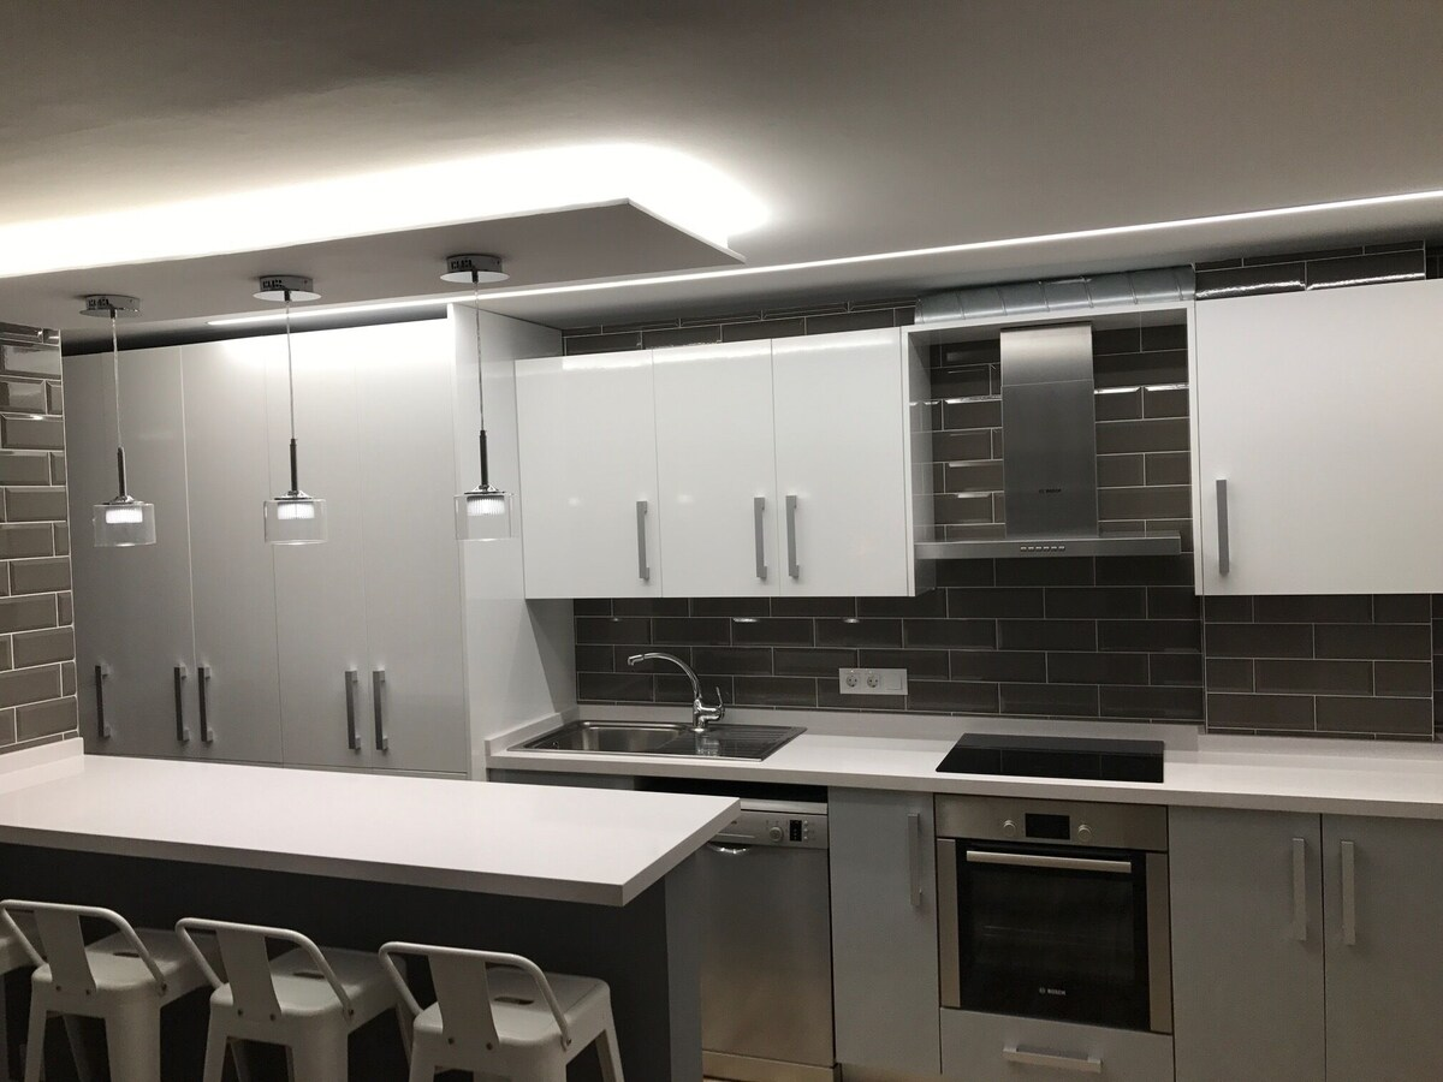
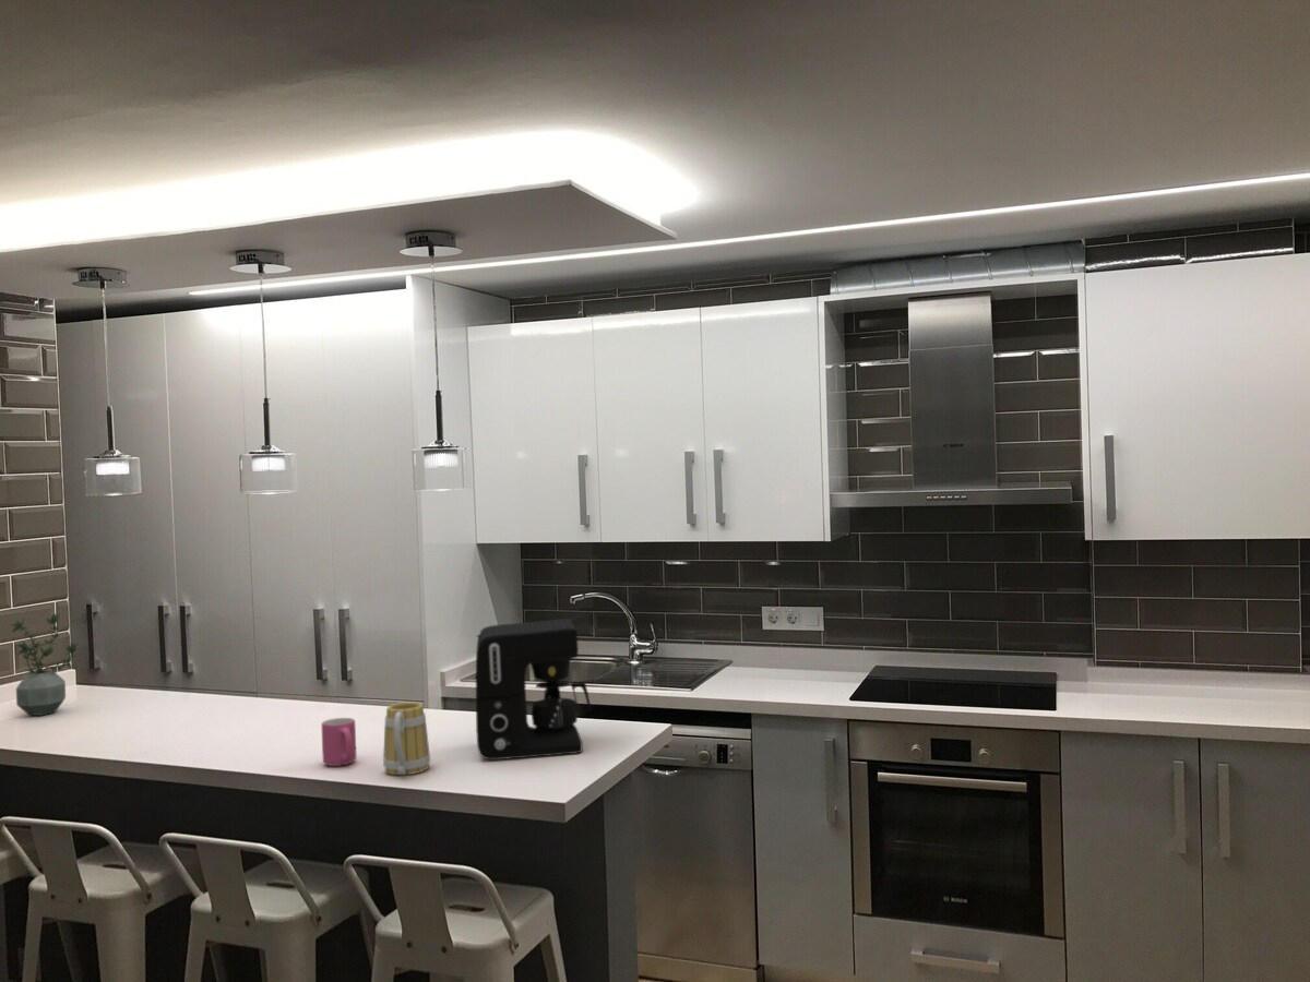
+ potted plant [10,612,80,717]
+ coffee maker [475,618,592,761]
+ mug [382,702,431,776]
+ mug [321,717,358,767]
